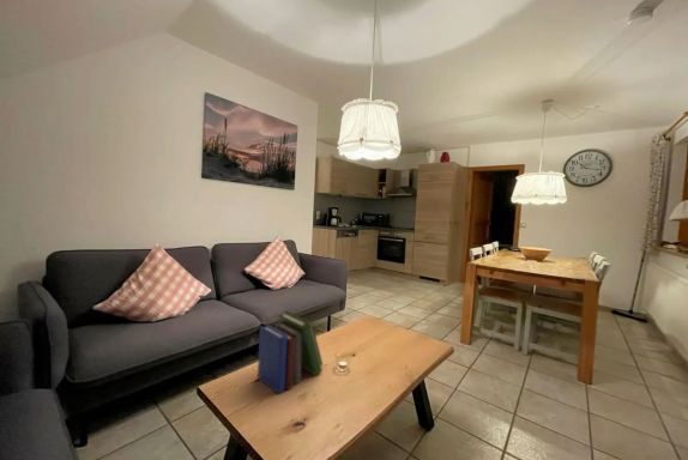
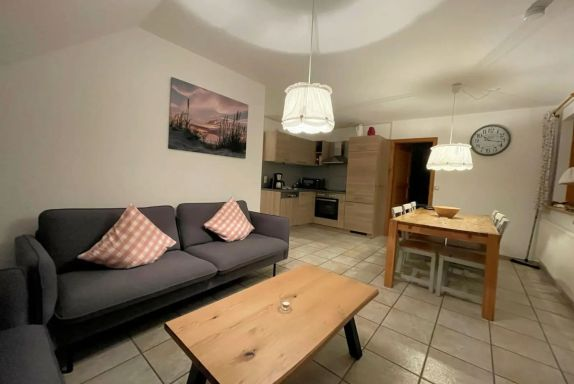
- book [257,309,324,394]
